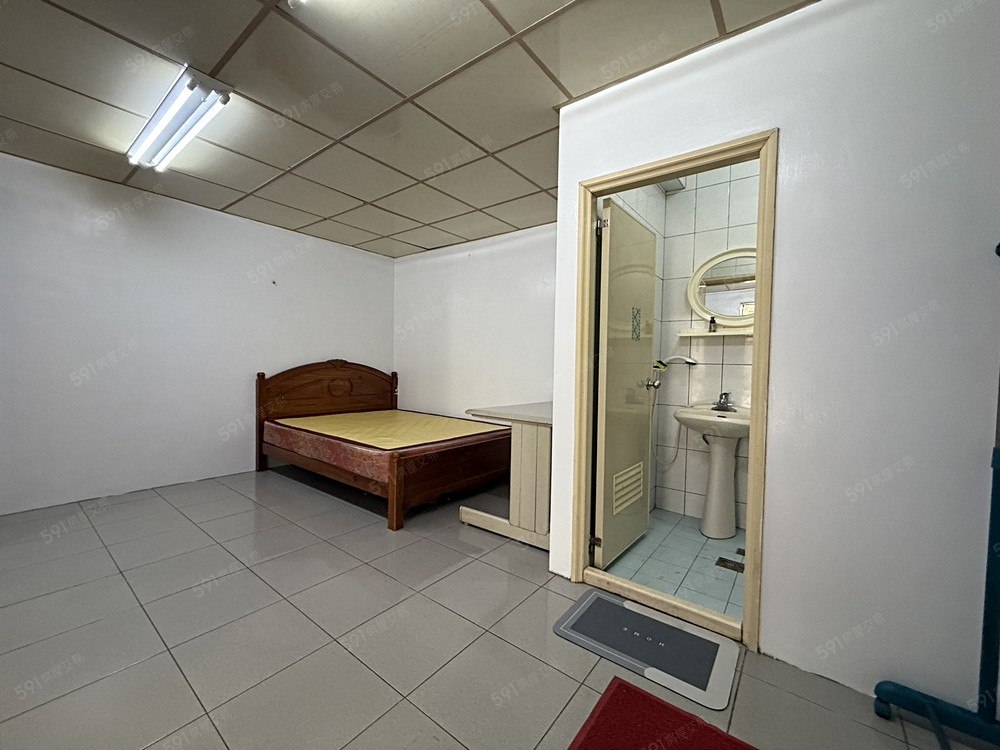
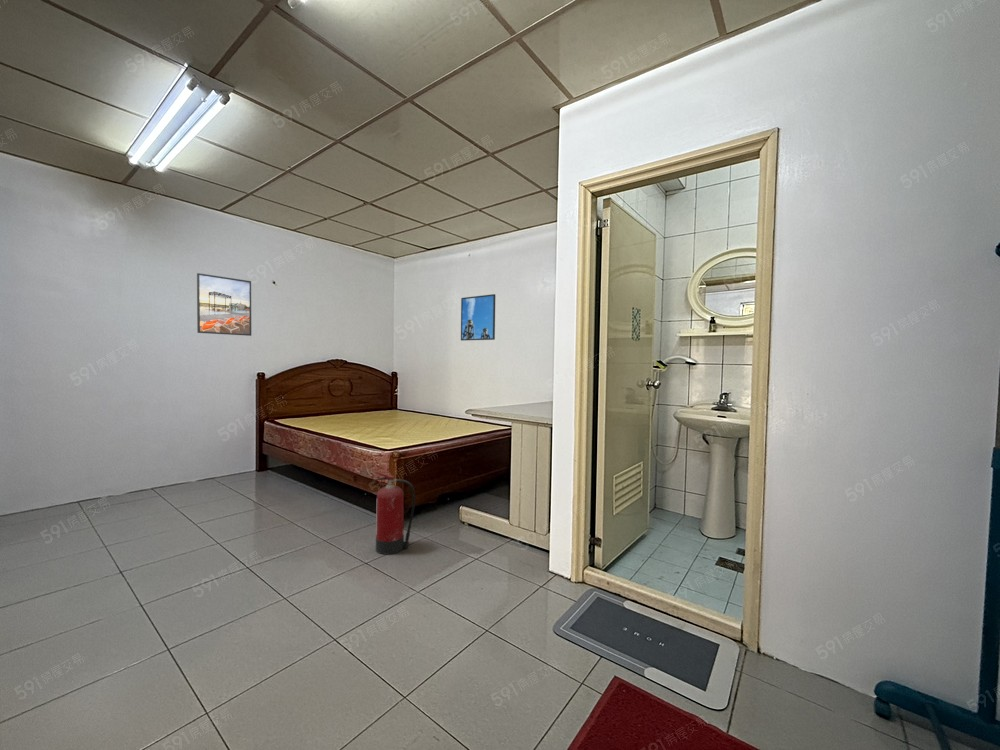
+ fire extinguisher [372,470,416,556]
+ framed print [196,272,252,337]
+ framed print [460,293,496,342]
